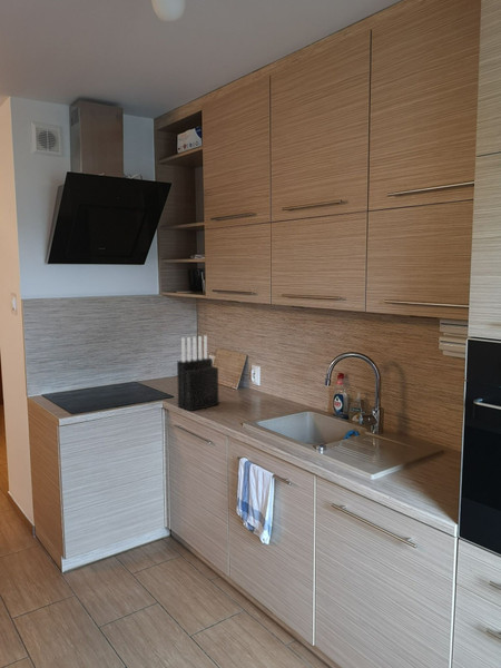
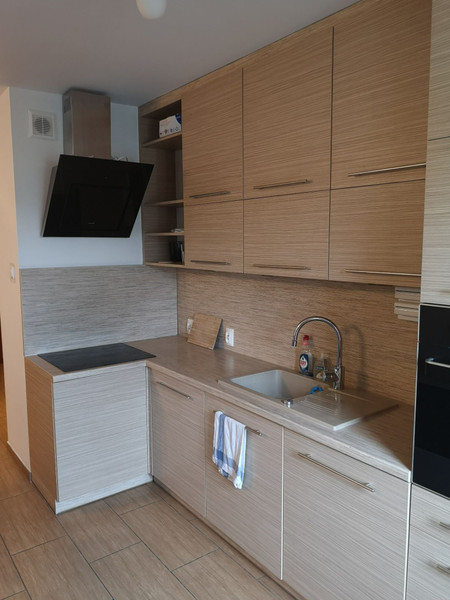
- knife block [176,334,219,412]
